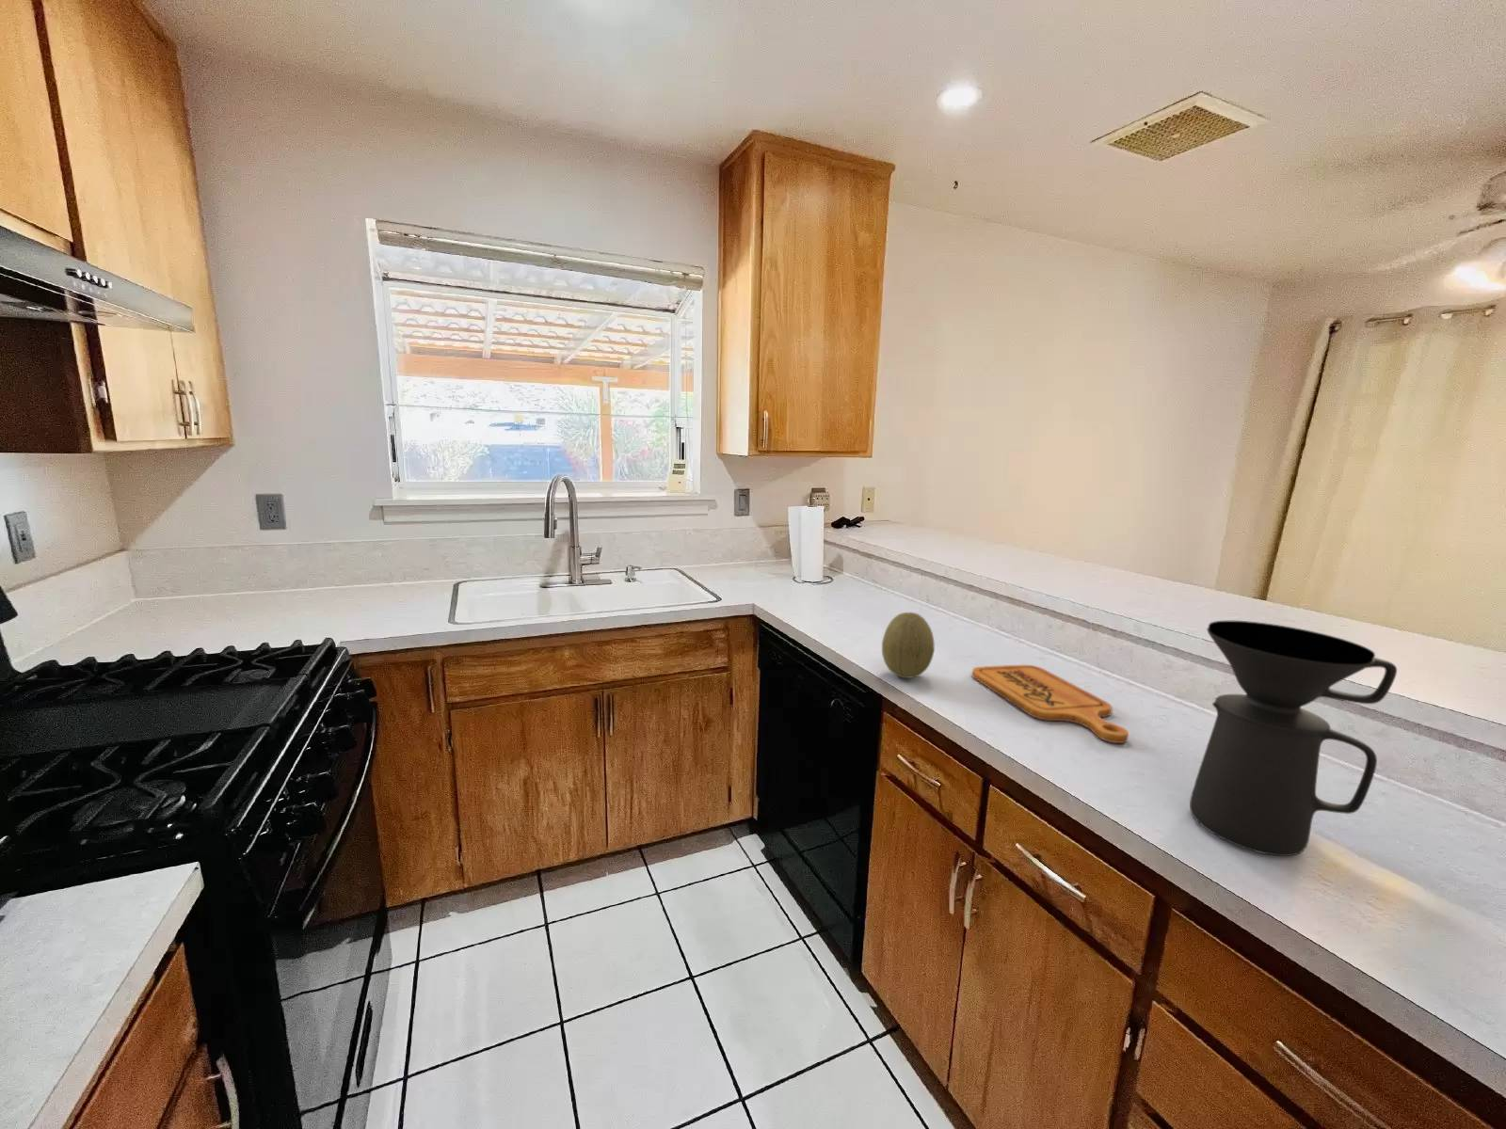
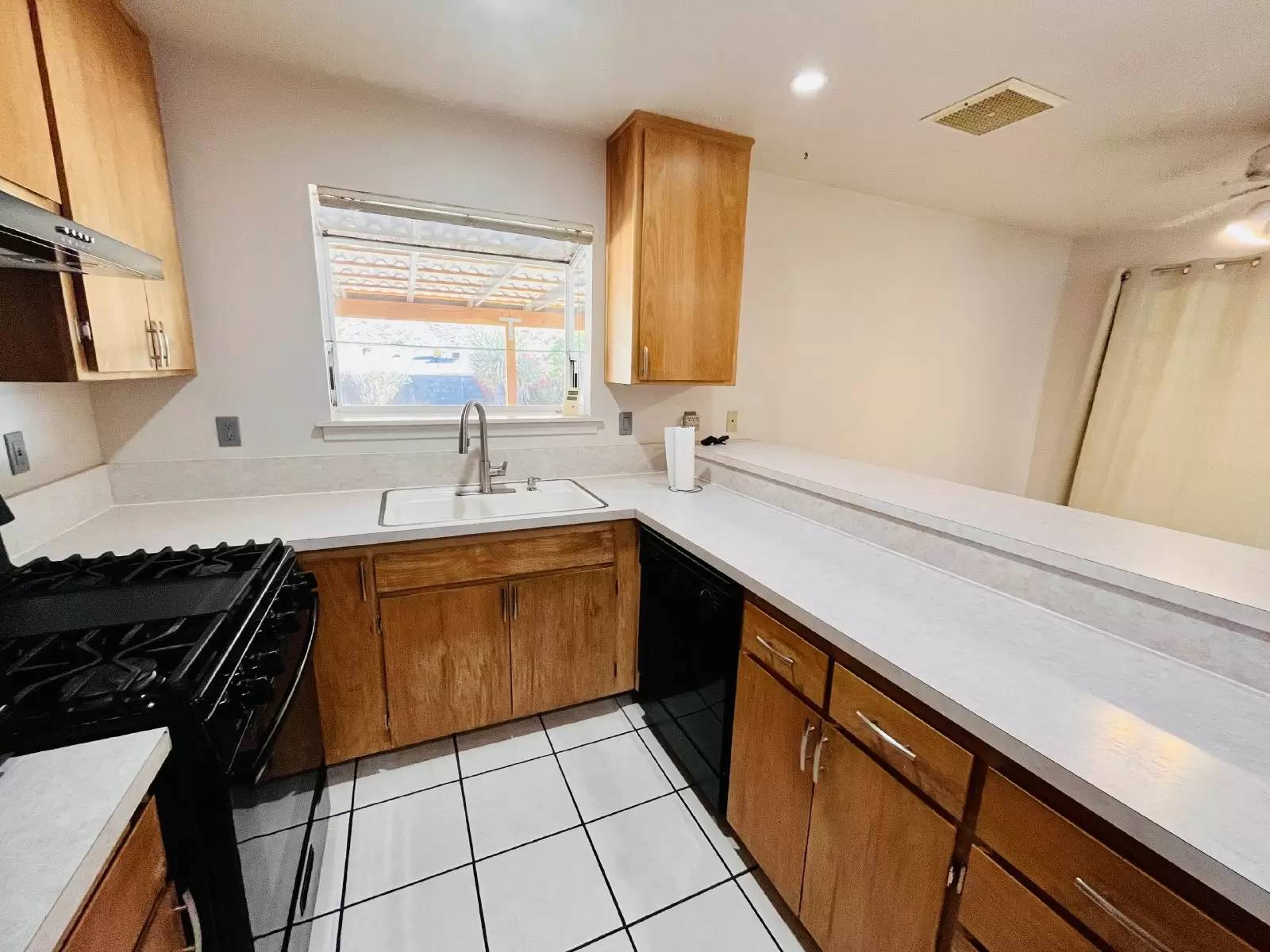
- cutting board [971,664,1129,745]
- fruit [881,612,936,680]
- coffee maker [1189,620,1398,857]
